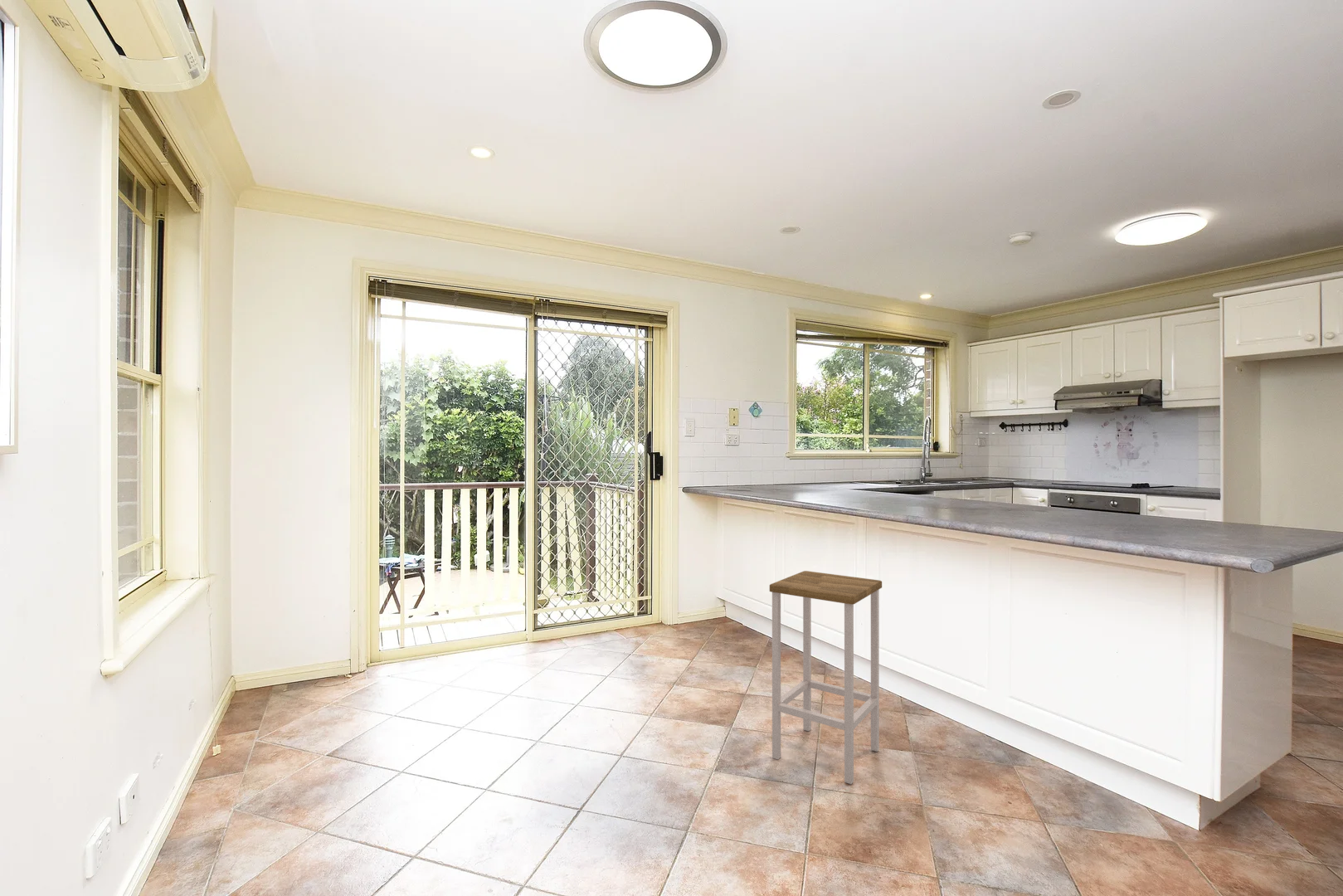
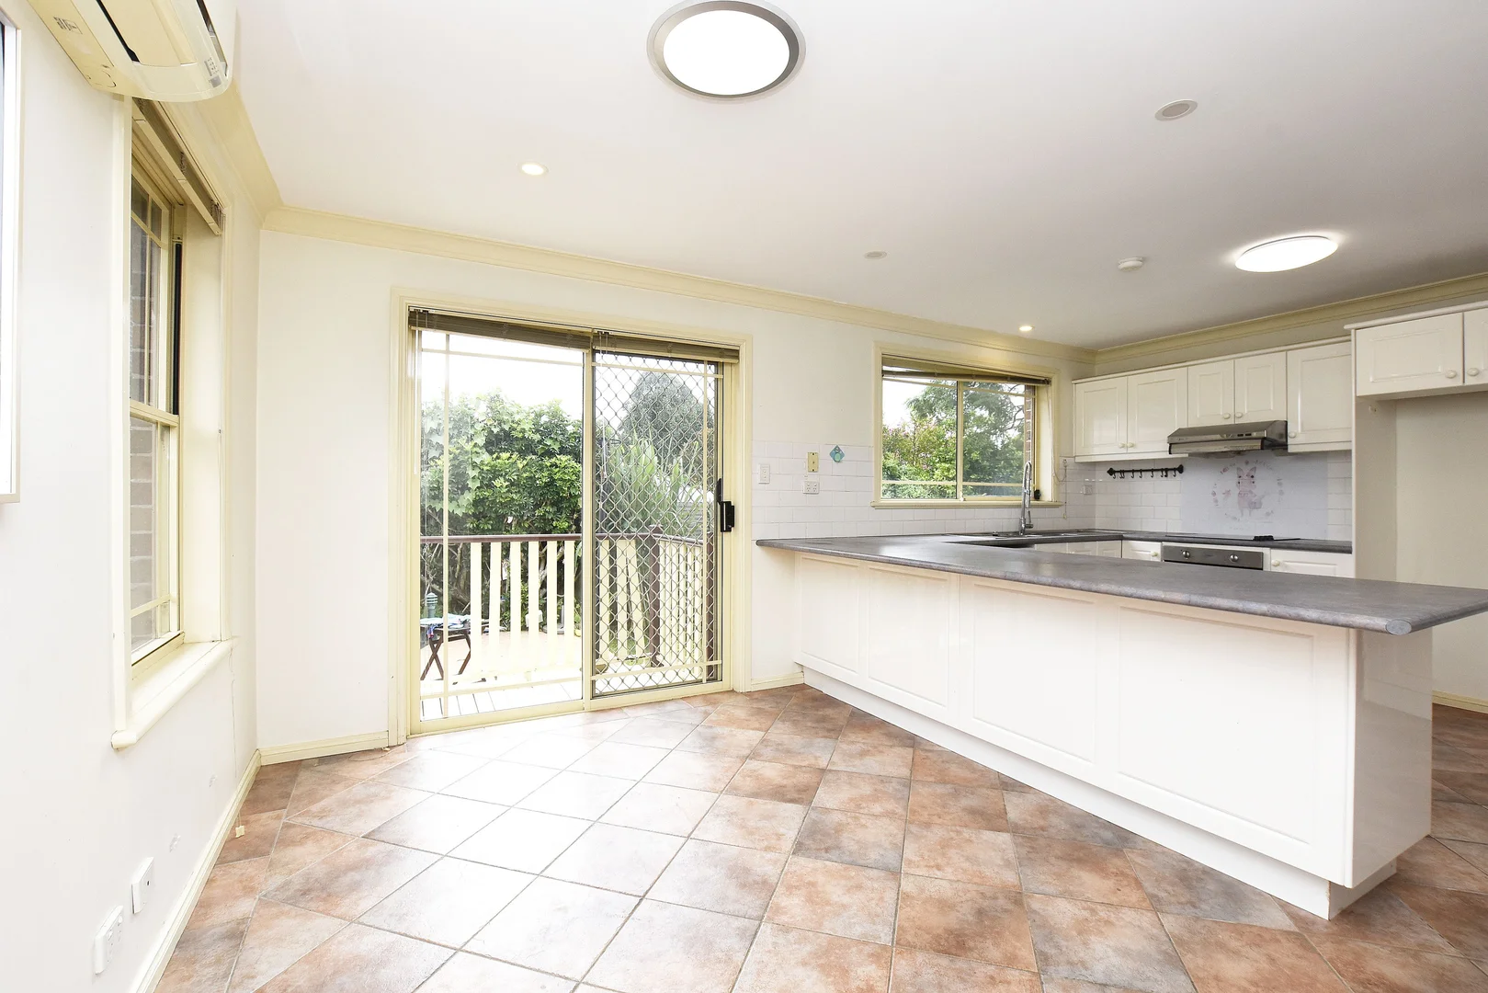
- bar stool [769,570,883,785]
